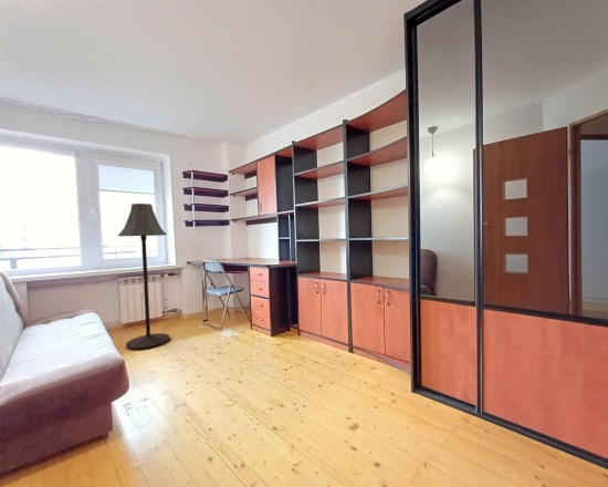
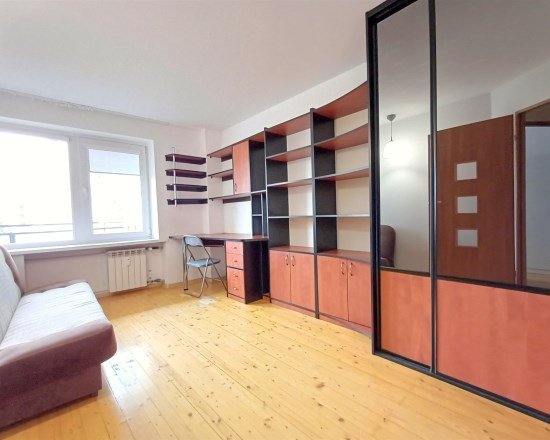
- floor lamp [117,203,170,351]
